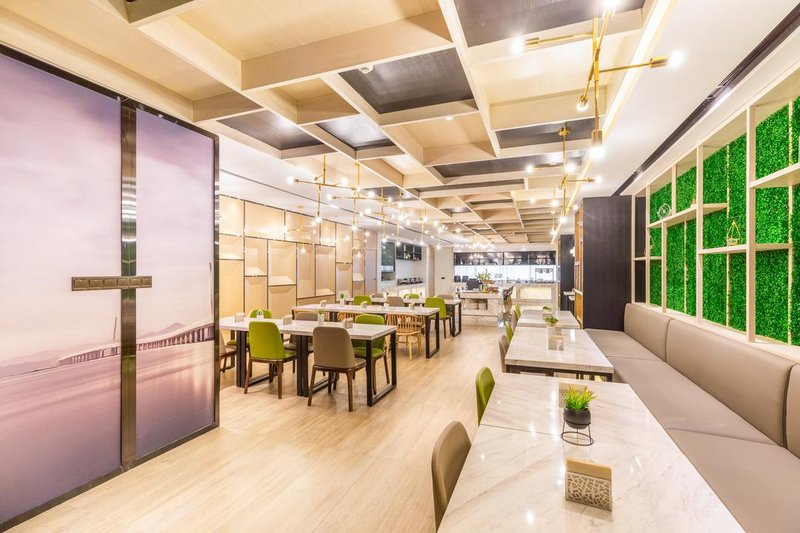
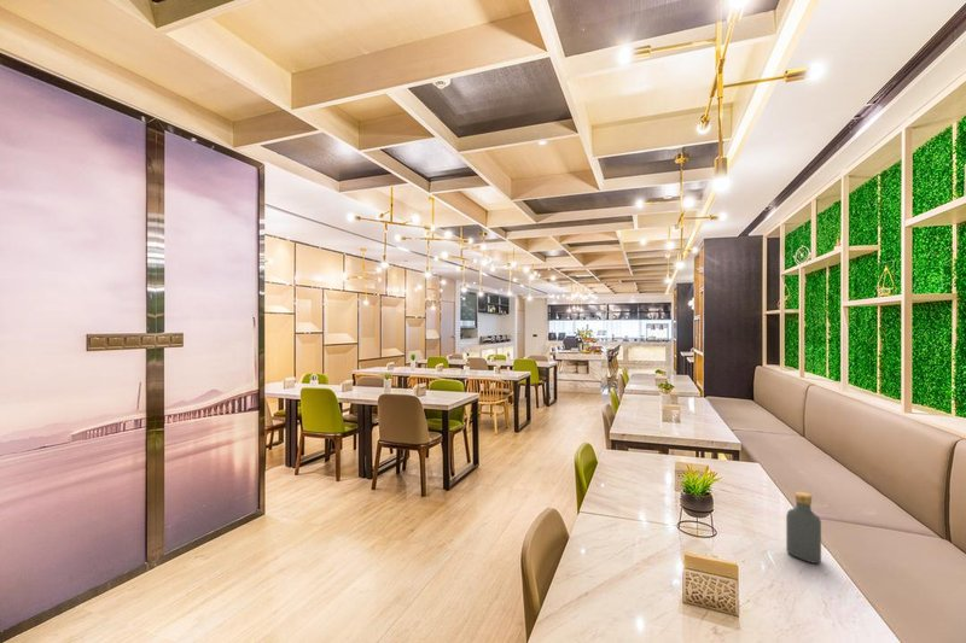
+ vodka [785,491,822,565]
